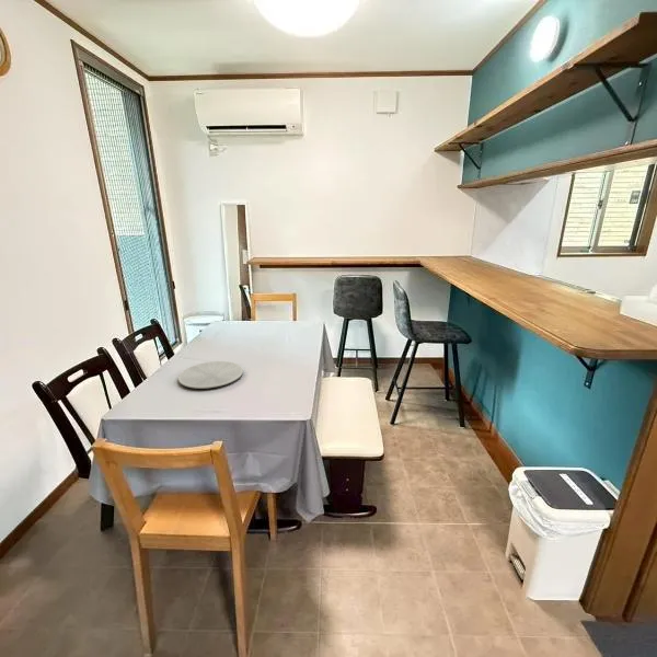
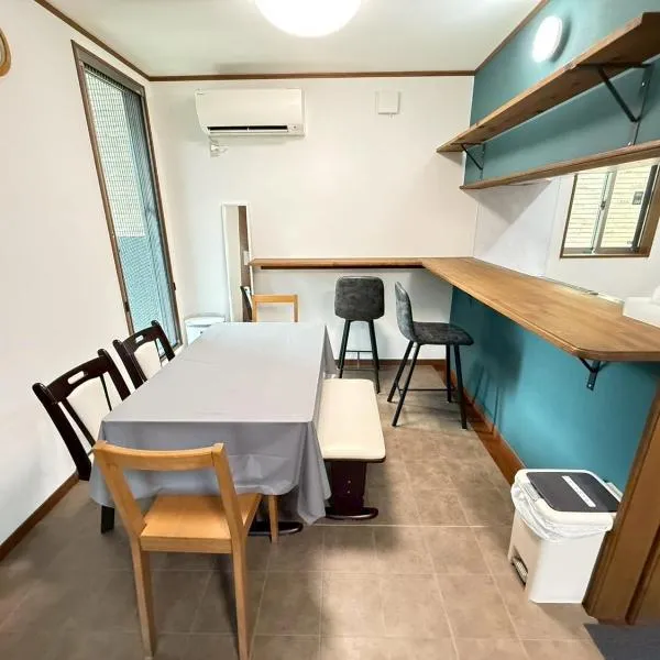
- plate [177,360,244,390]
